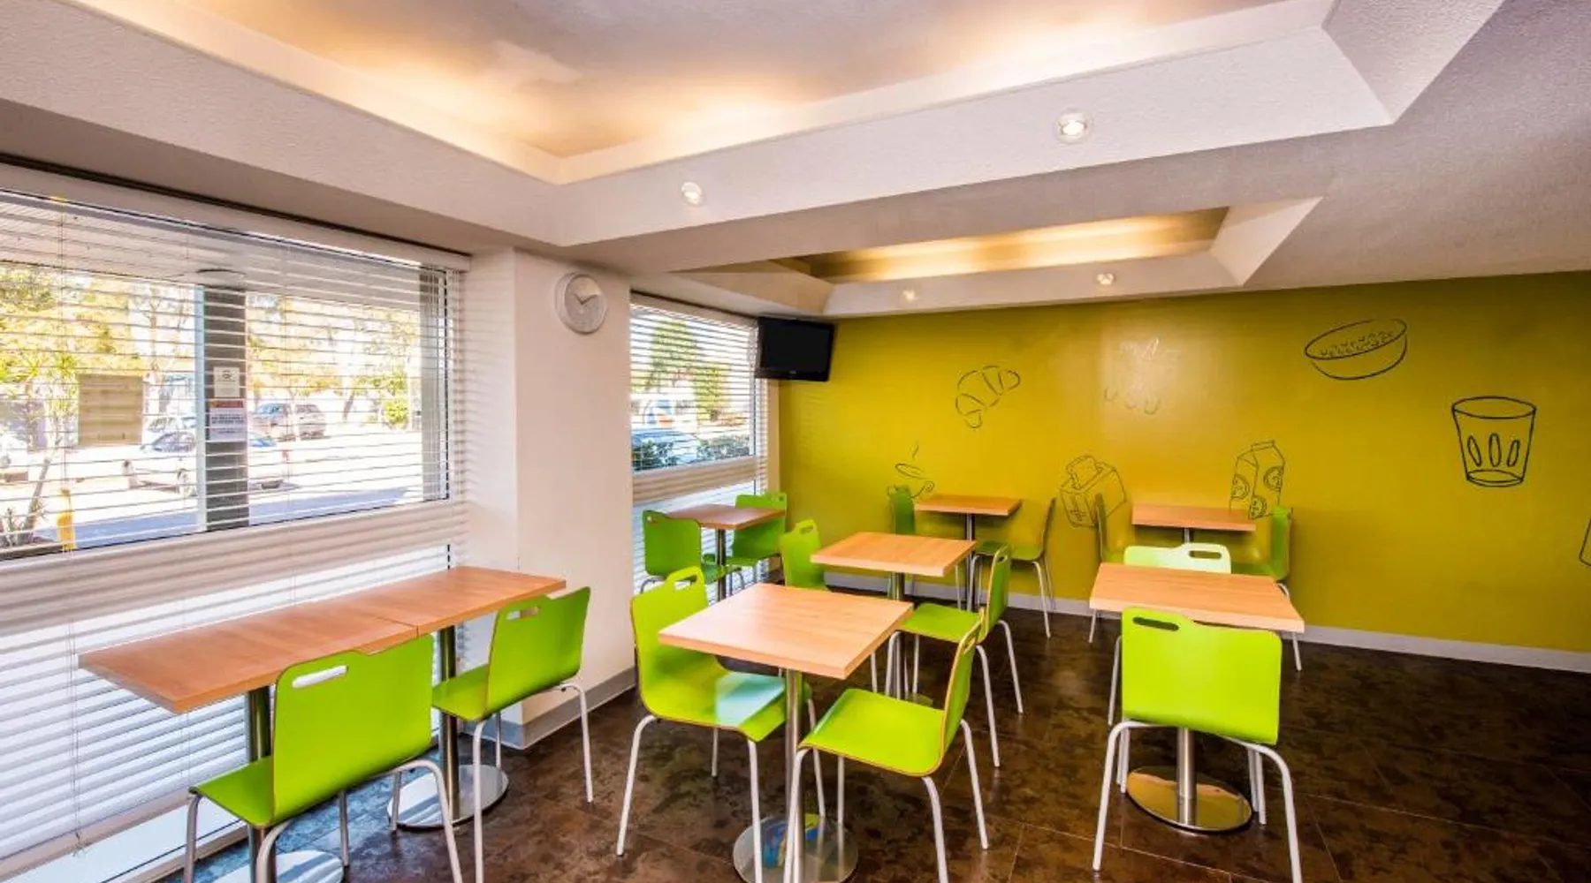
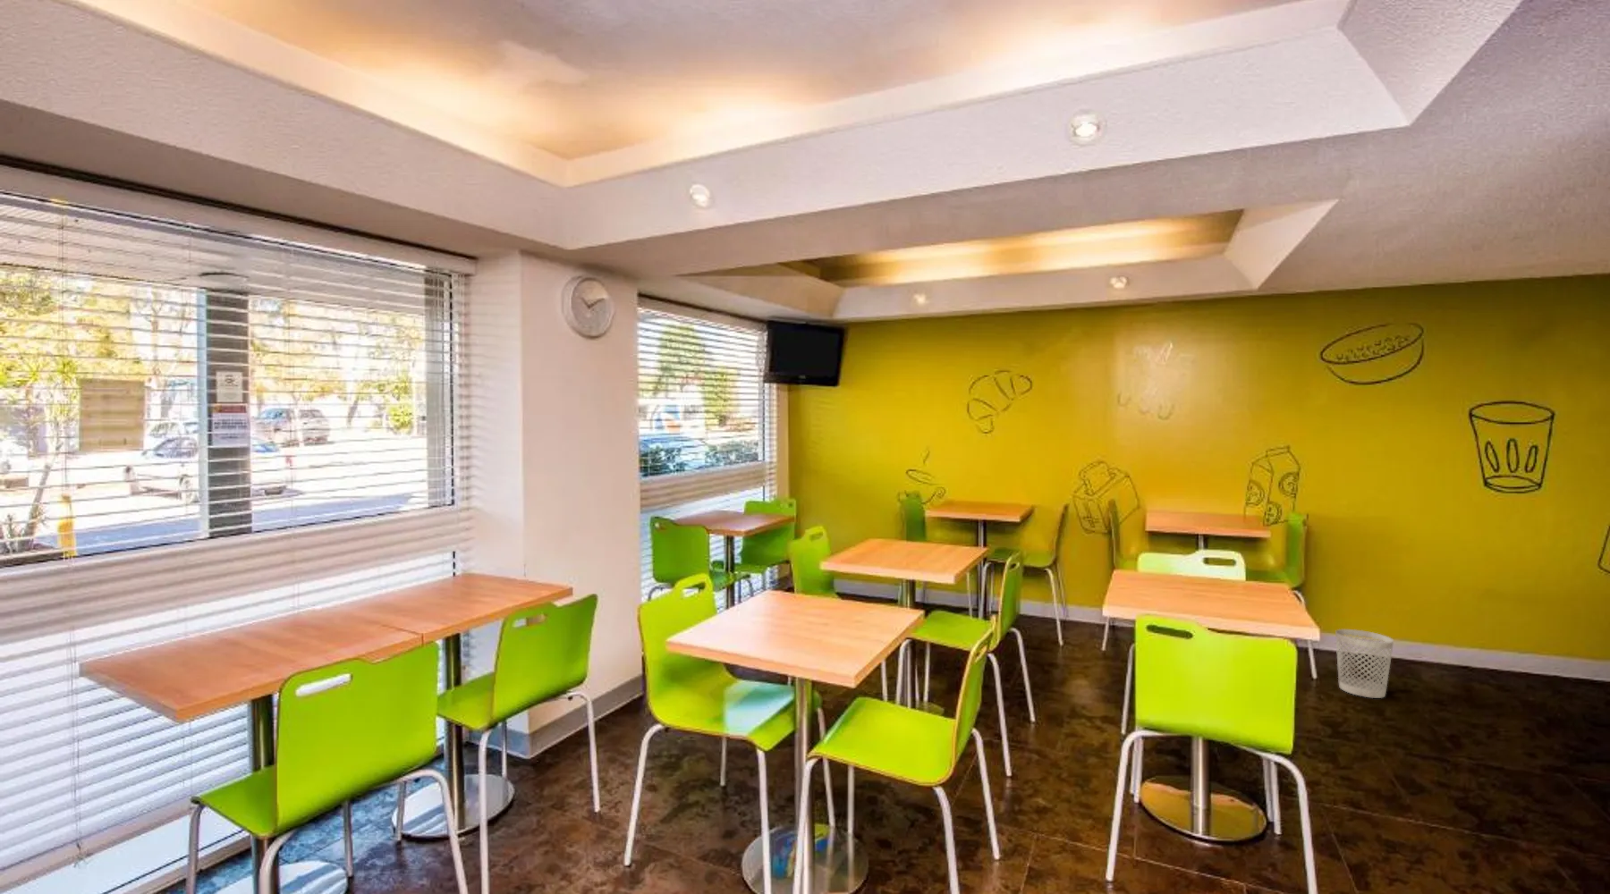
+ wastebasket [1335,629,1394,699]
